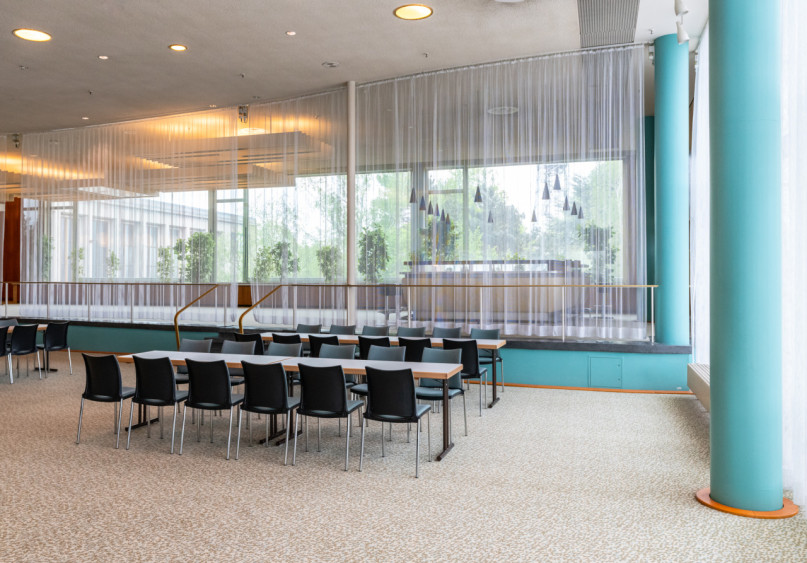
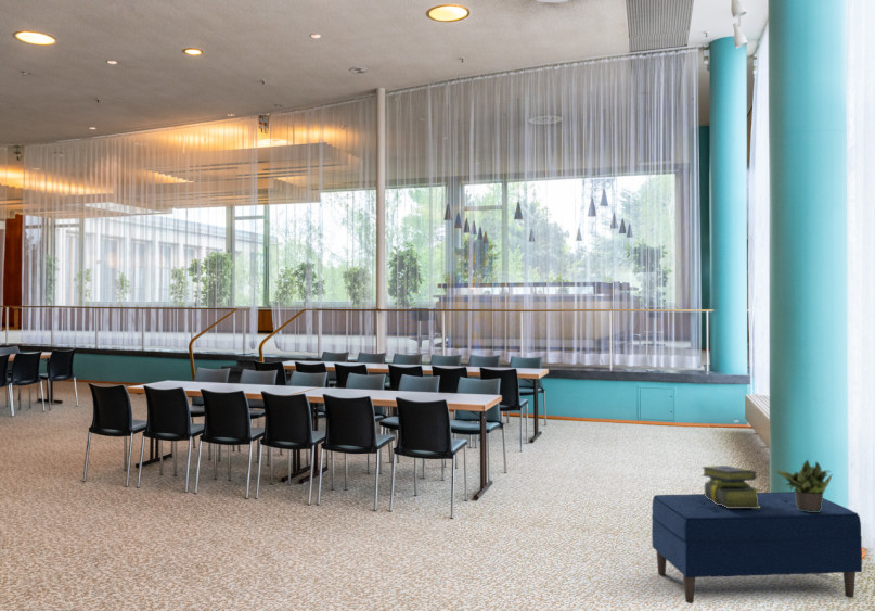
+ bench [651,491,863,604]
+ stack of books [700,464,760,508]
+ potted plant [773,458,834,512]
